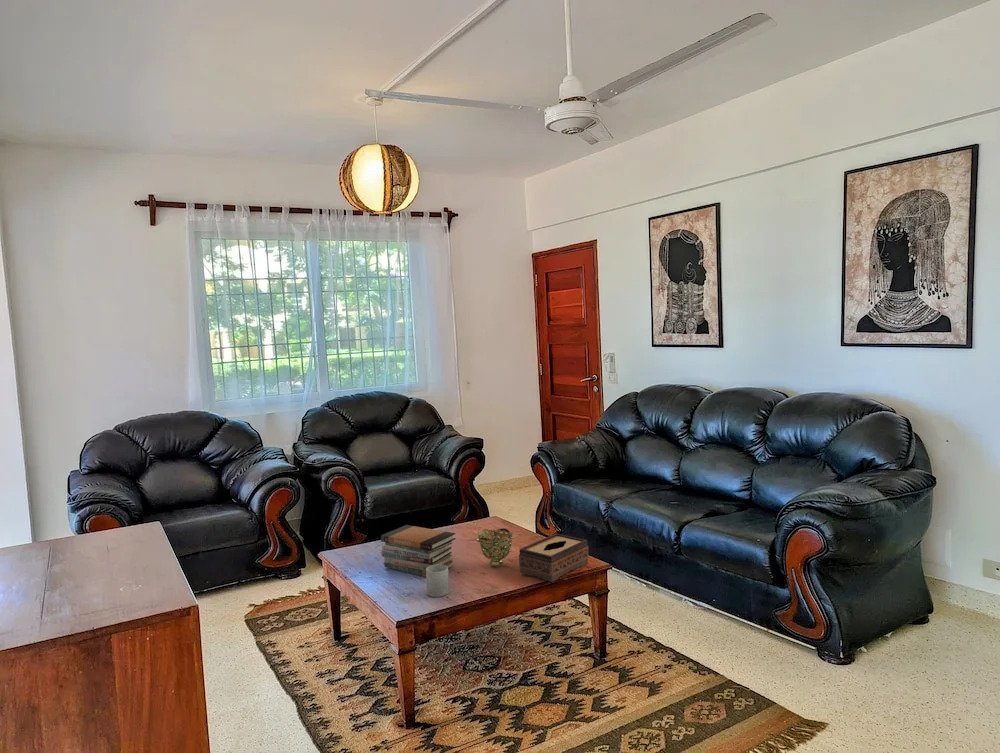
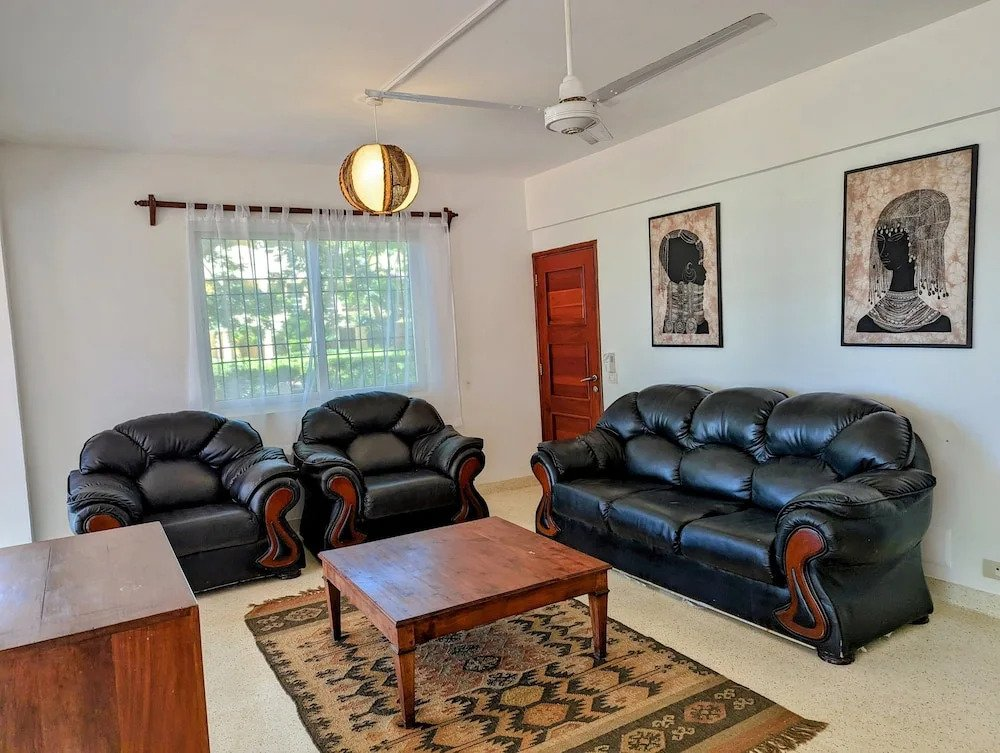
- book stack [380,524,457,578]
- decorative bowl [476,527,514,568]
- tissue box [518,533,589,583]
- mug [425,565,450,598]
